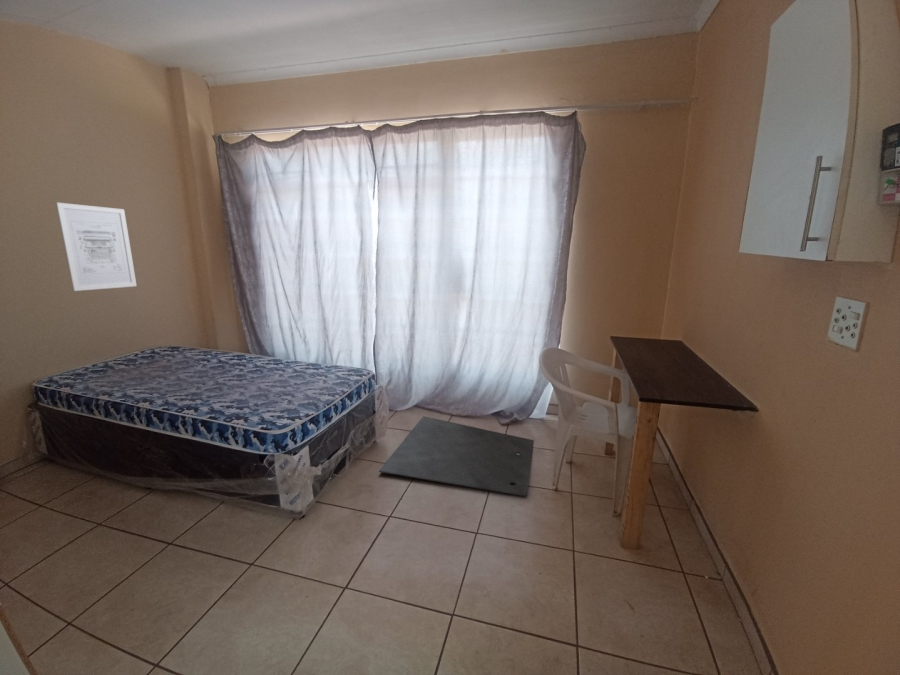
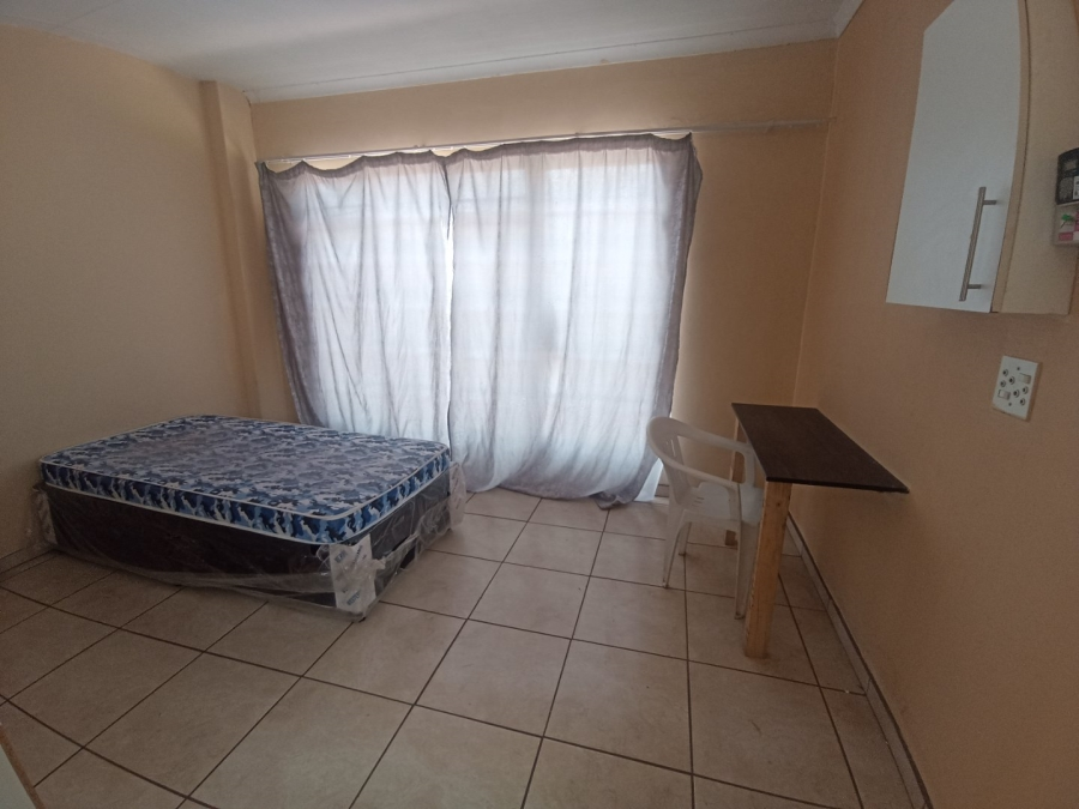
- door mat [378,415,535,497]
- wall art [55,201,138,292]
